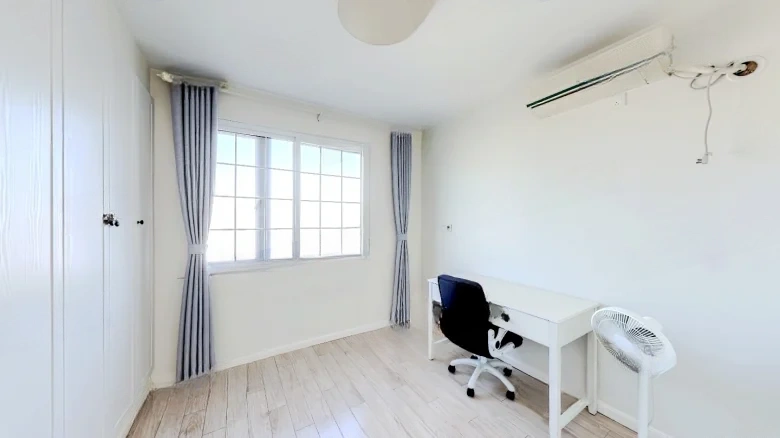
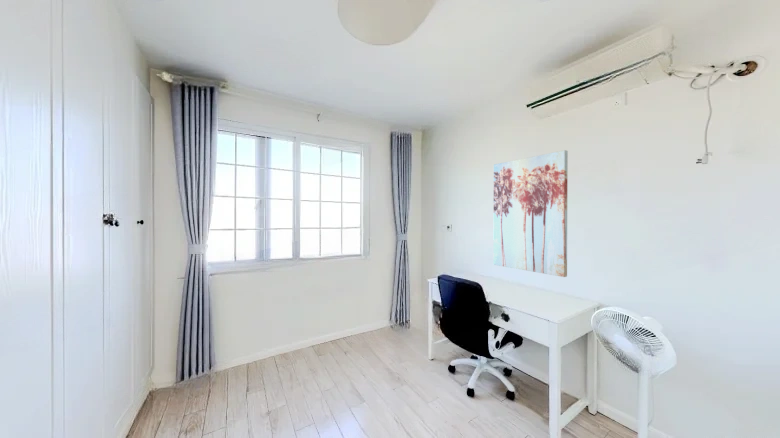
+ wall art [492,149,569,278]
